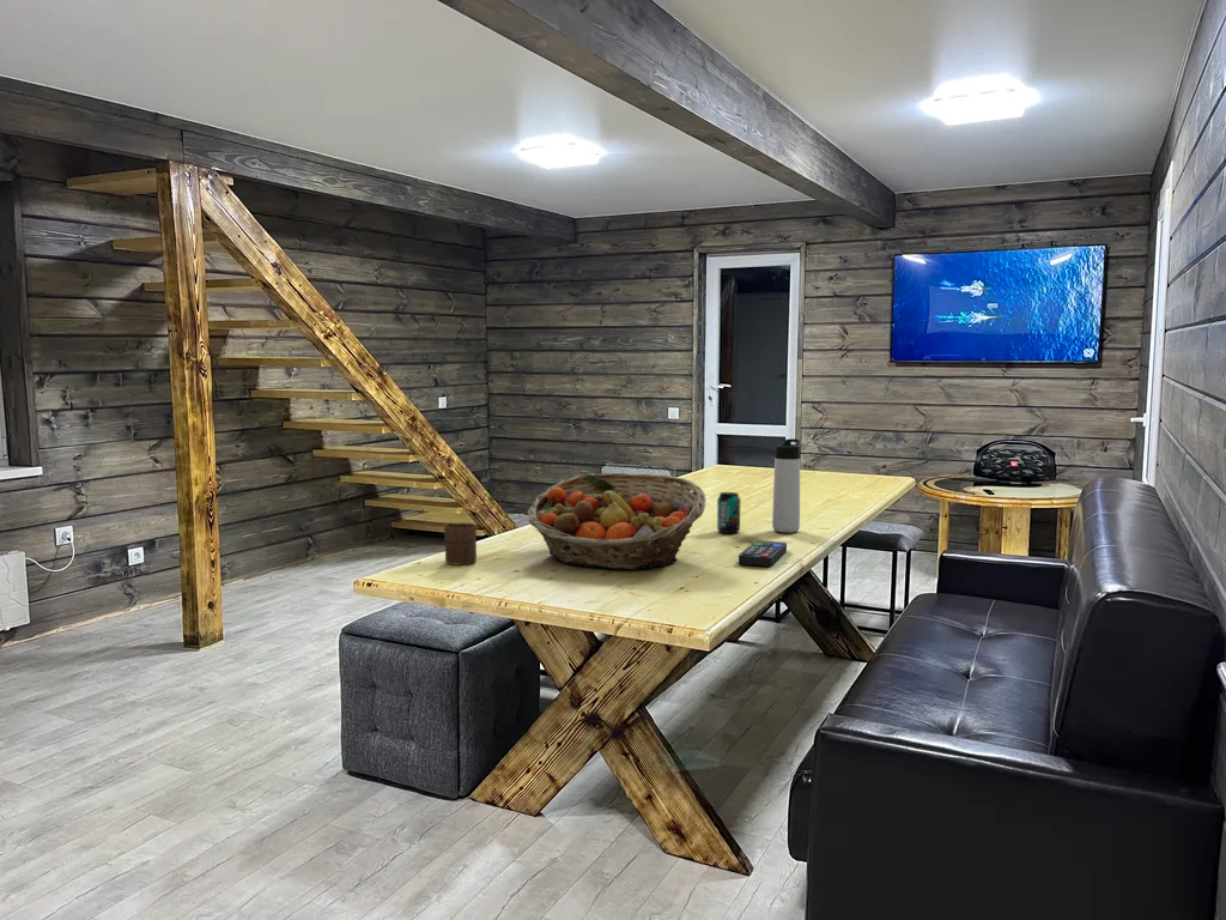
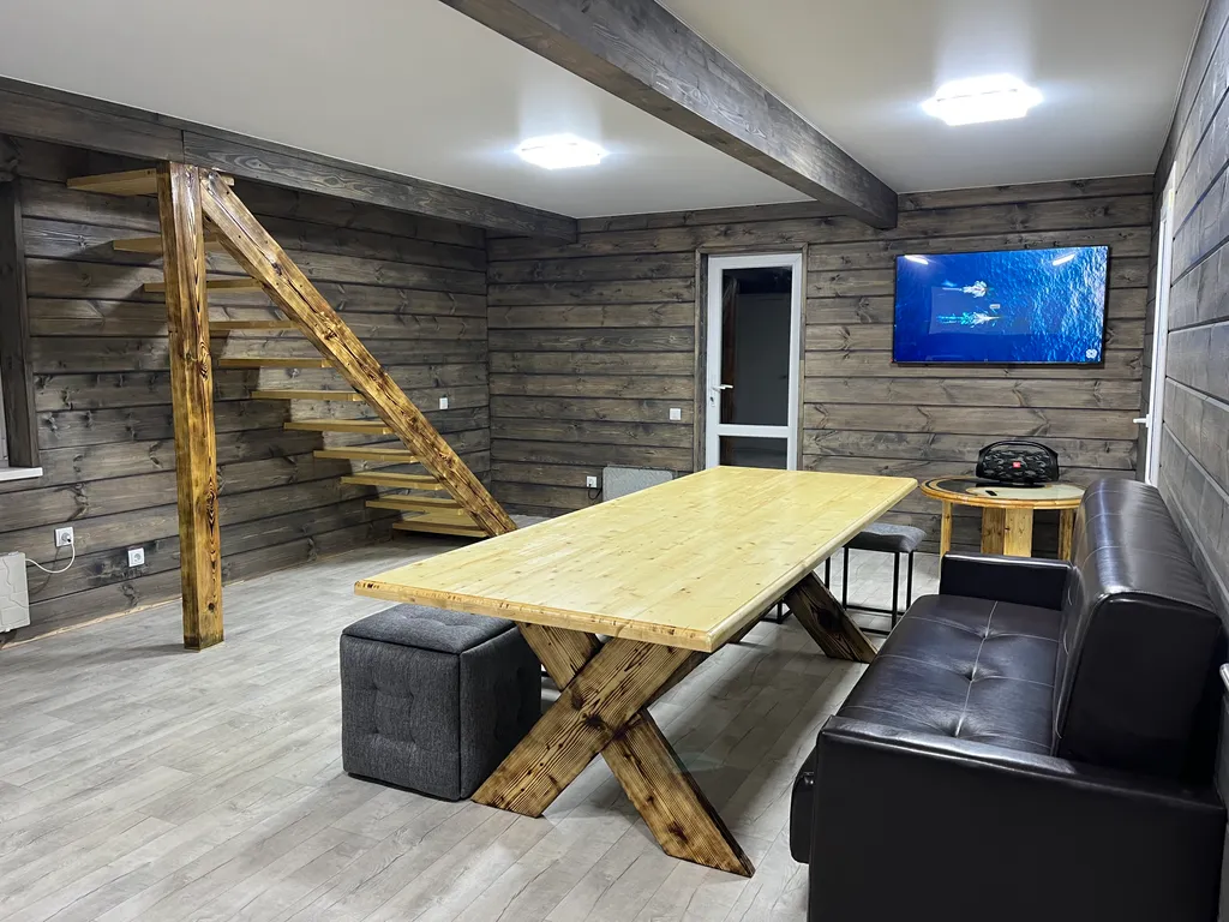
- cup [443,522,478,567]
- remote control [738,539,788,568]
- thermos bottle [771,437,801,534]
- beverage can [716,491,741,534]
- fruit basket [527,472,706,570]
